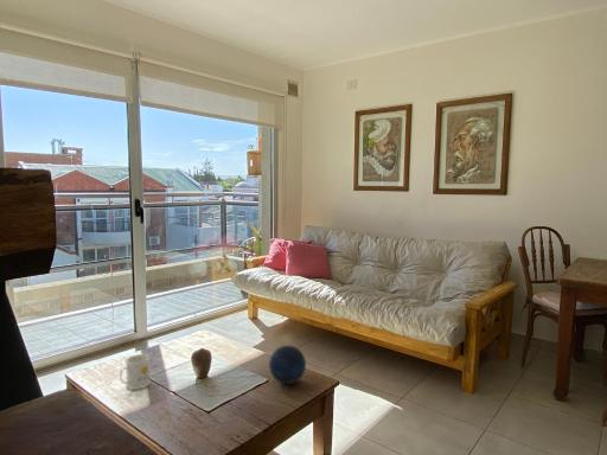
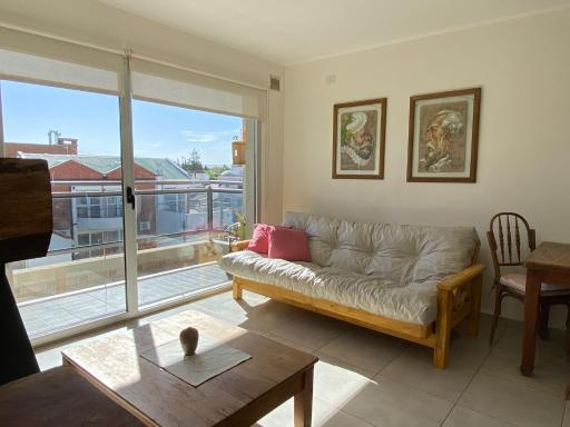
- decorative orb [268,344,307,385]
- mug [119,353,152,391]
